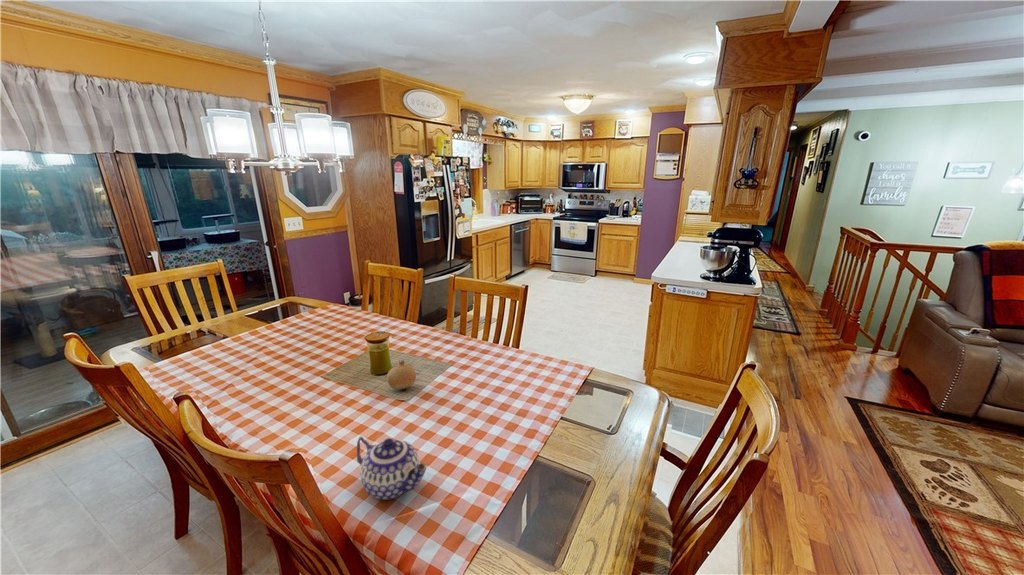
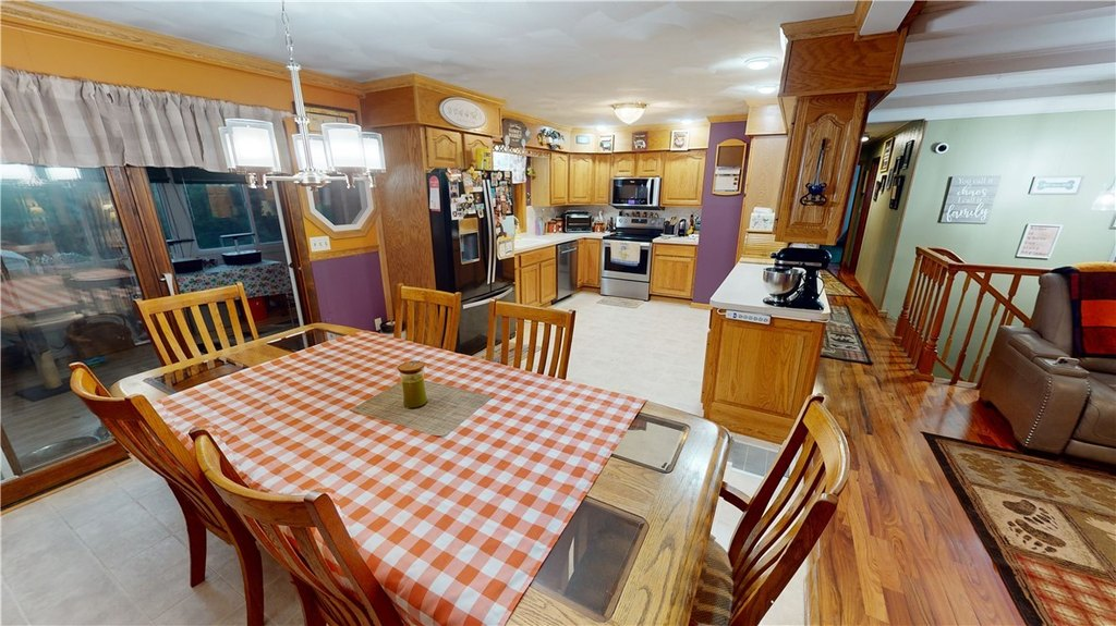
- fruit [386,360,417,391]
- teapot [356,436,427,501]
